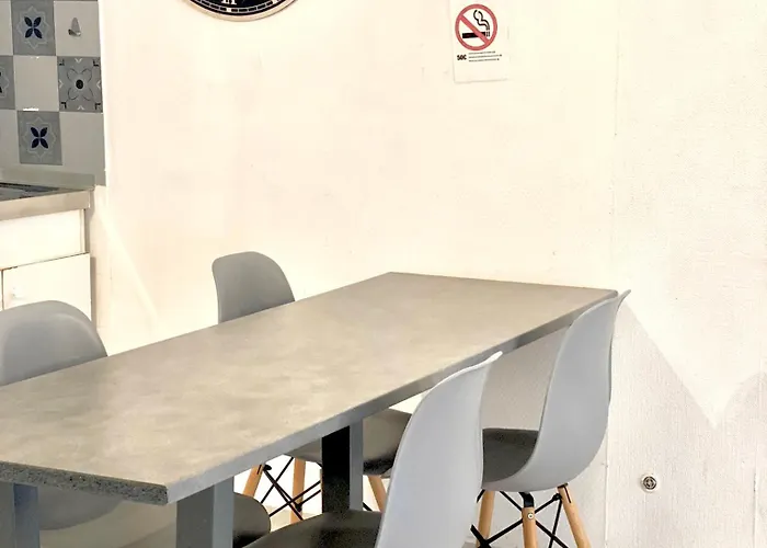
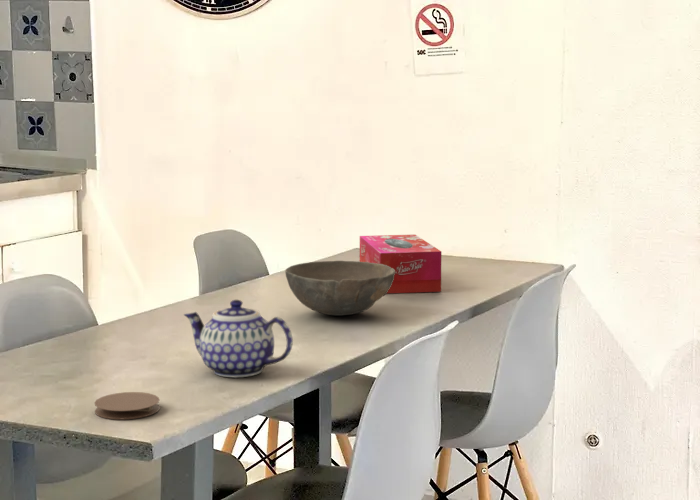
+ teapot [183,299,294,379]
+ bowl [284,260,395,317]
+ tissue box [359,234,442,294]
+ coaster [93,391,161,420]
